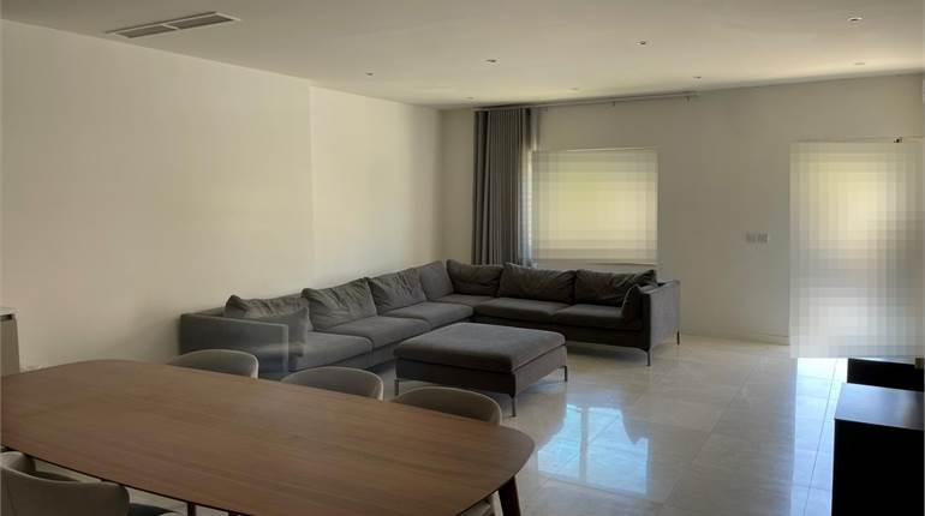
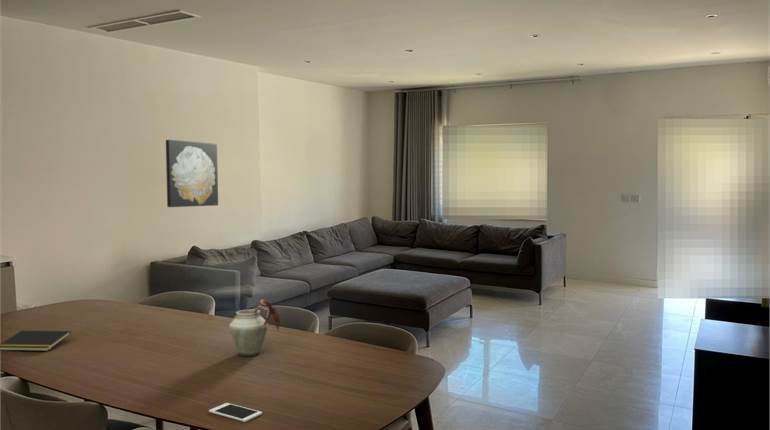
+ vase [228,298,281,357]
+ cell phone [208,402,263,423]
+ wall art [165,139,219,208]
+ notepad [0,329,72,352]
